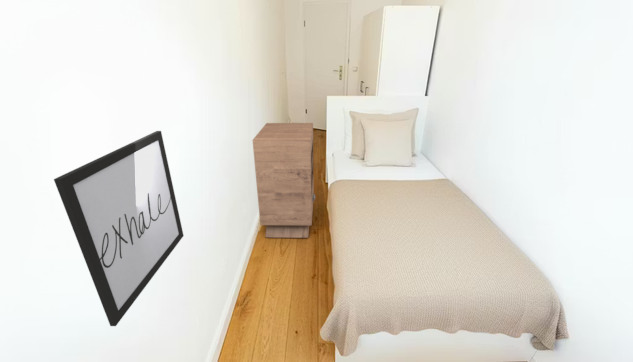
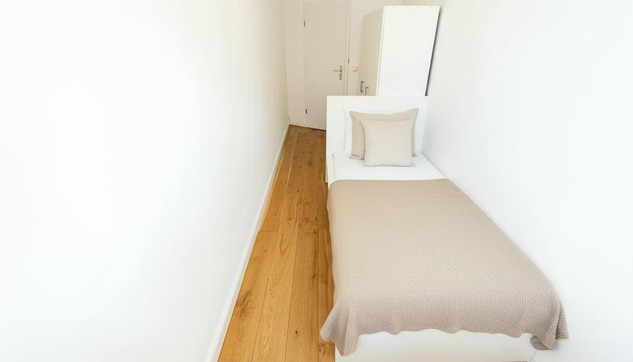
- nightstand [252,122,316,239]
- wall art [53,130,185,327]
